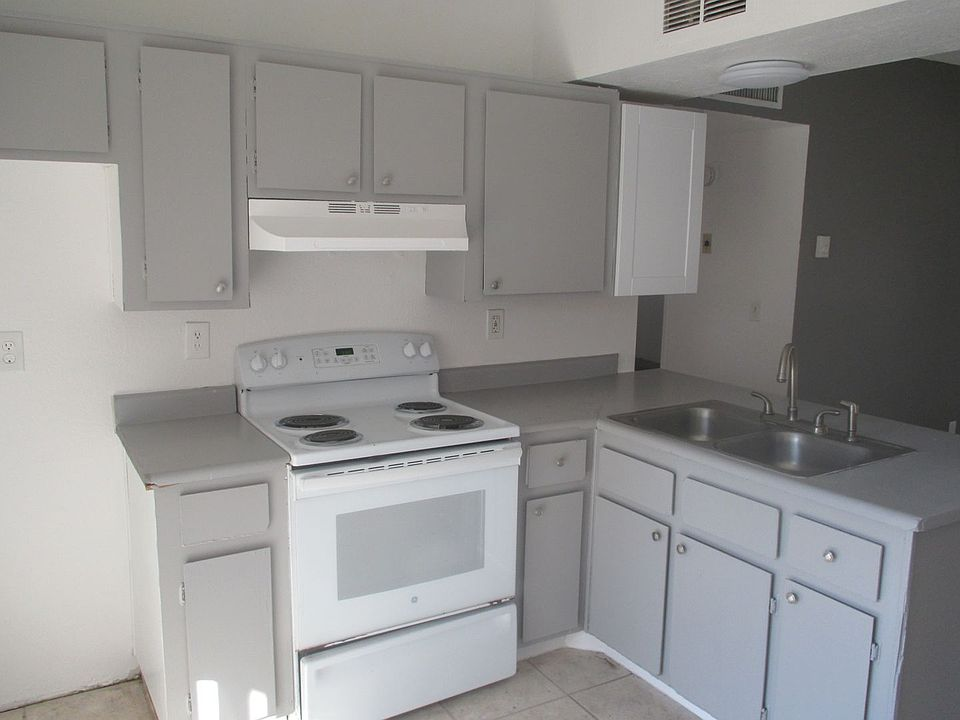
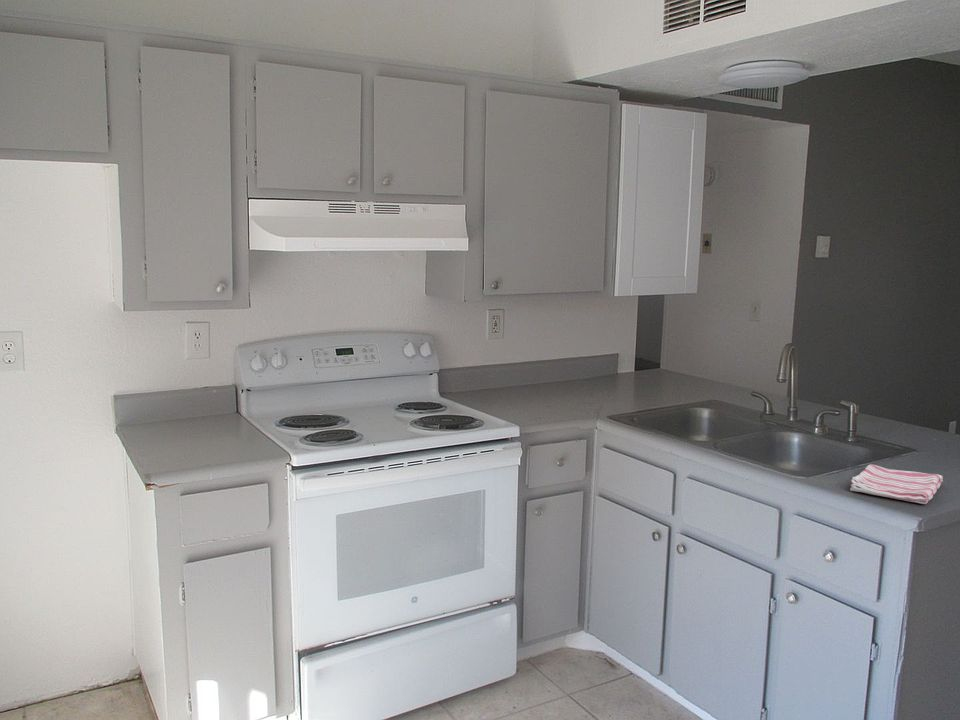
+ dish towel [849,463,944,505]
